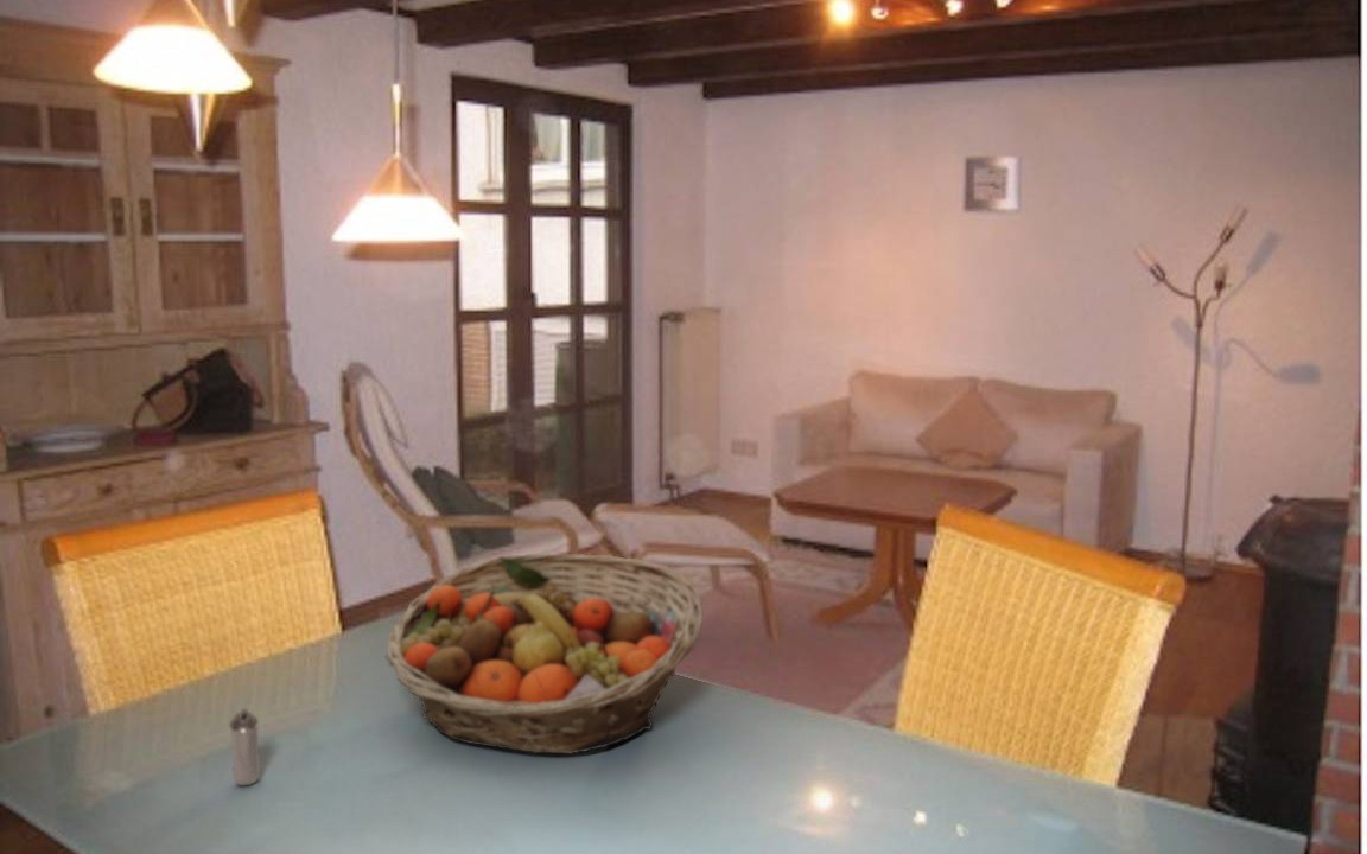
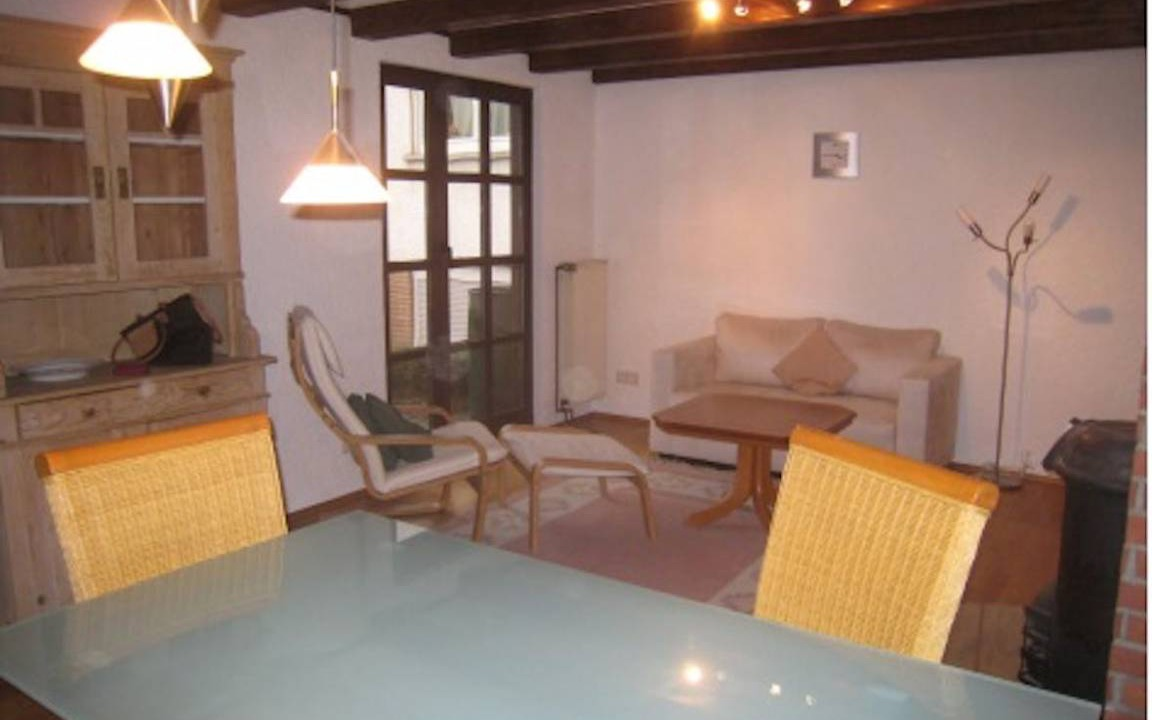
- fruit basket [384,553,704,754]
- shaker [228,707,261,786]
